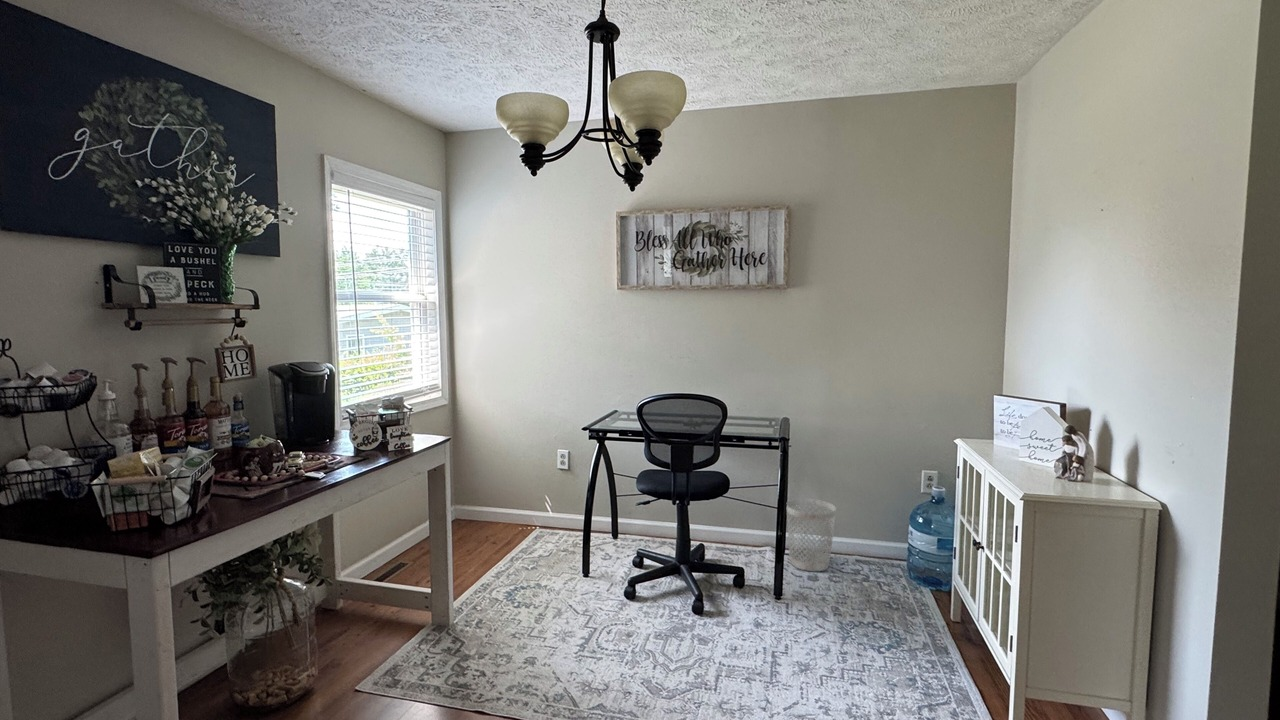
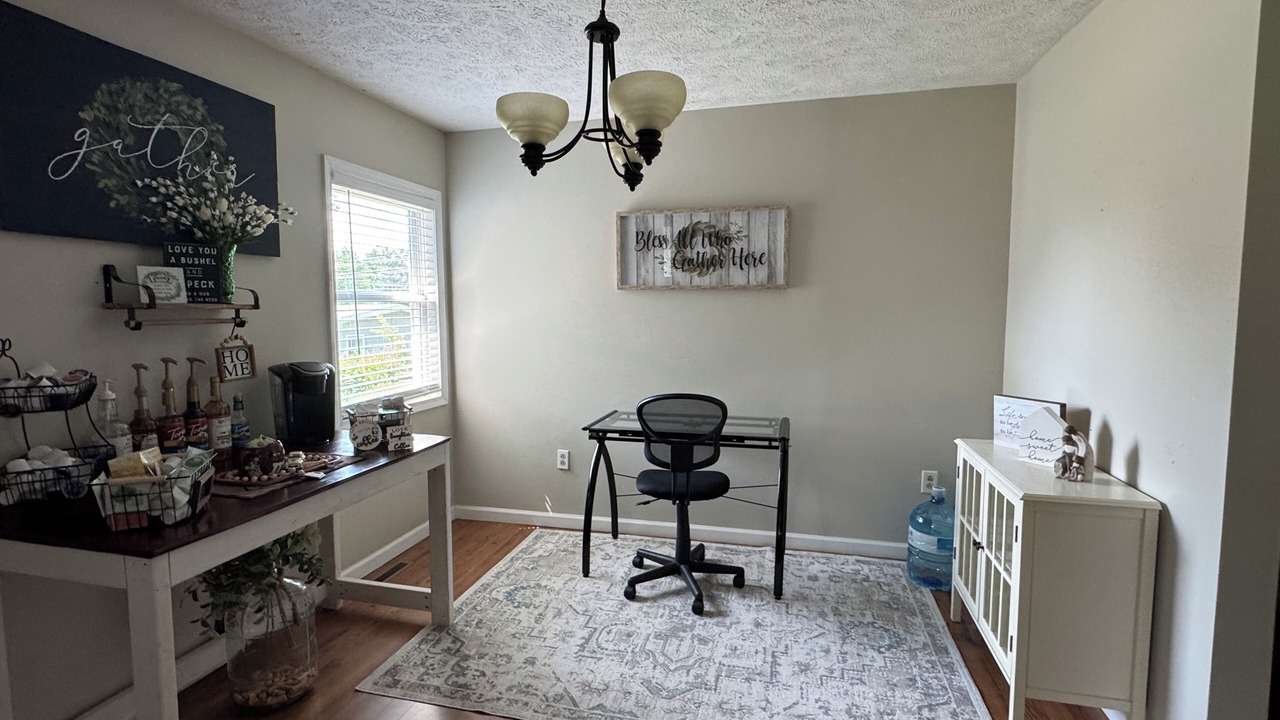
- wastebasket [786,498,837,572]
